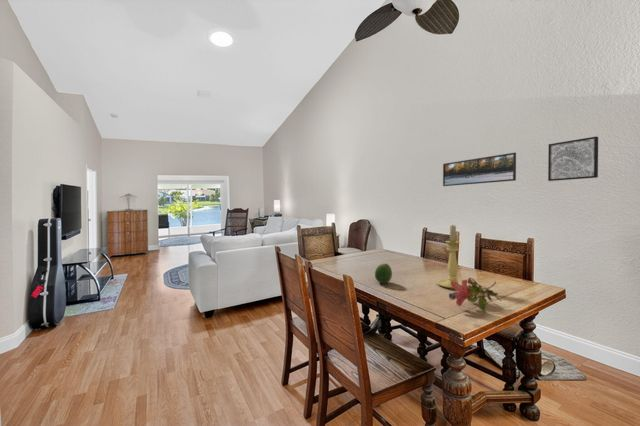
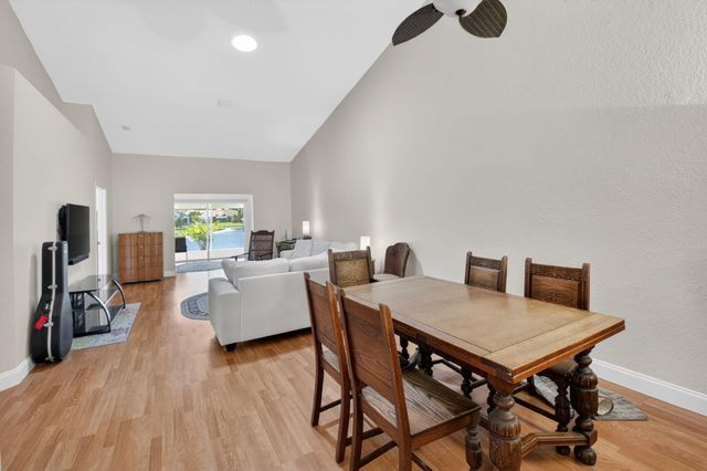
- candle holder [436,223,469,289]
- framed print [442,152,517,187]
- wall art [547,135,599,182]
- flower [448,277,503,312]
- fruit [374,263,393,284]
